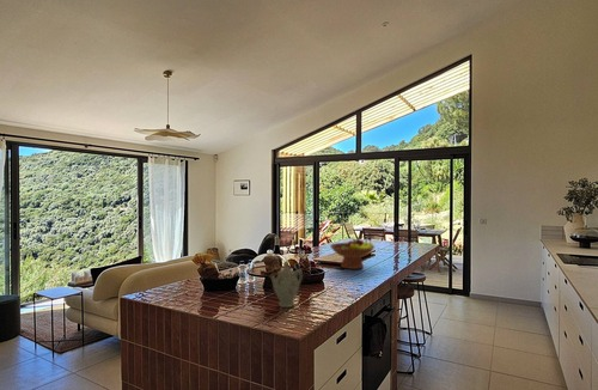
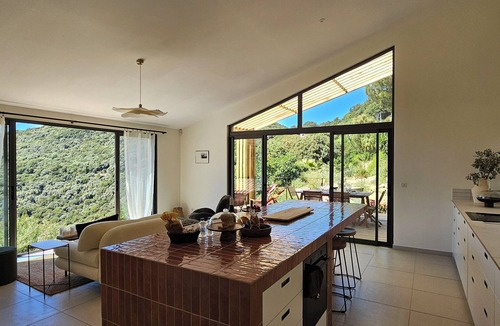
- fruit bowl [329,236,376,270]
- chinaware [268,261,304,309]
